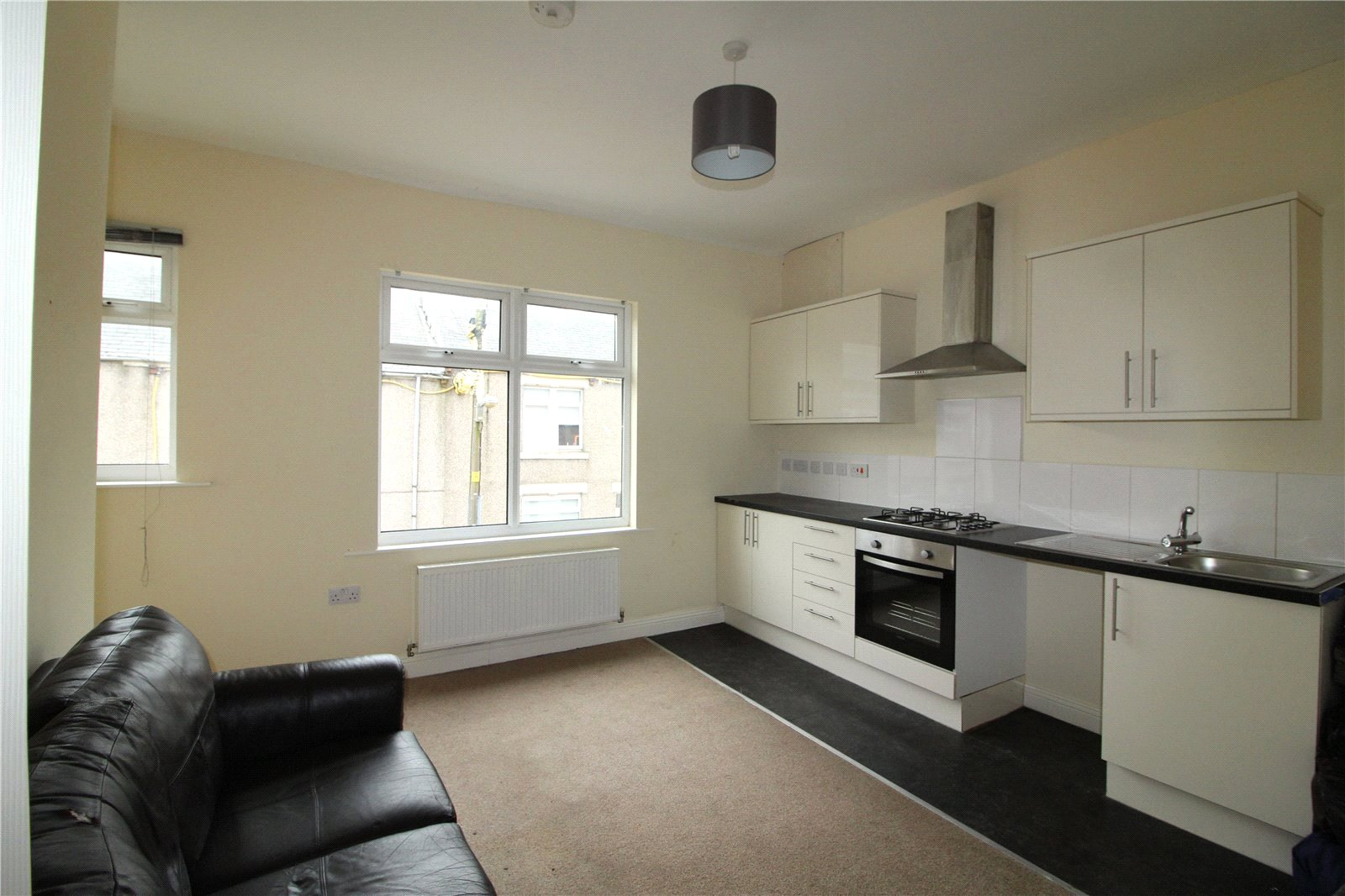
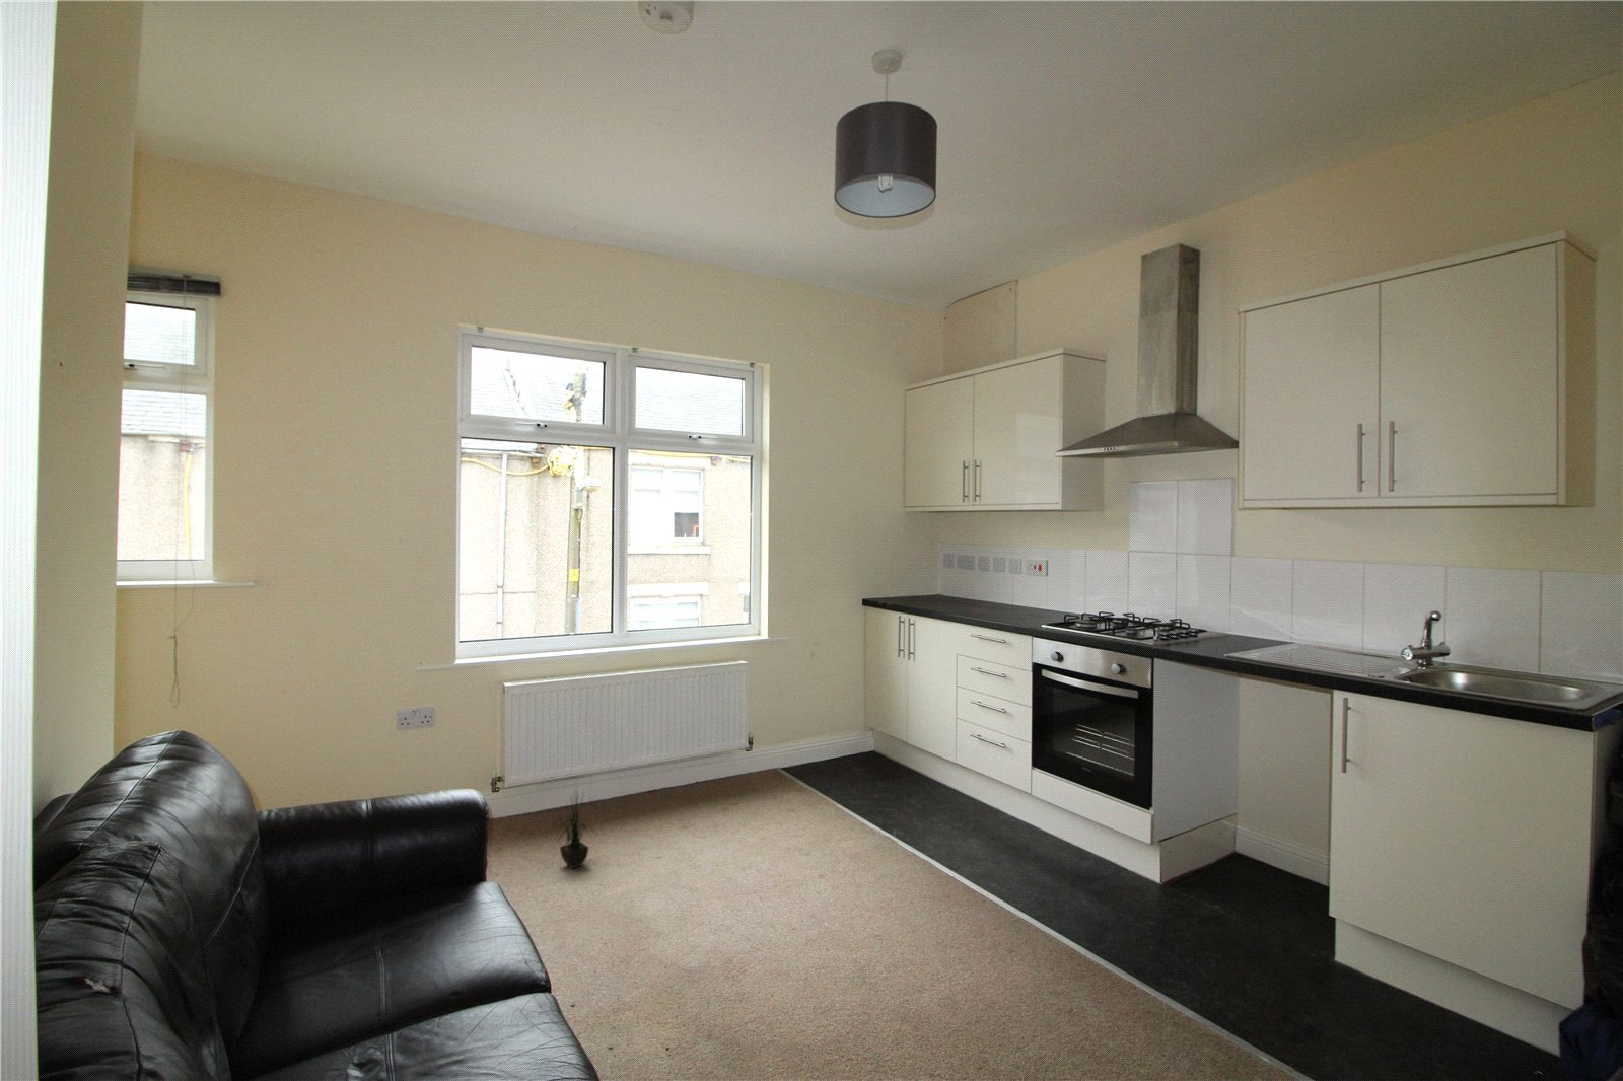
+ potted plant [550,779,599,869]
